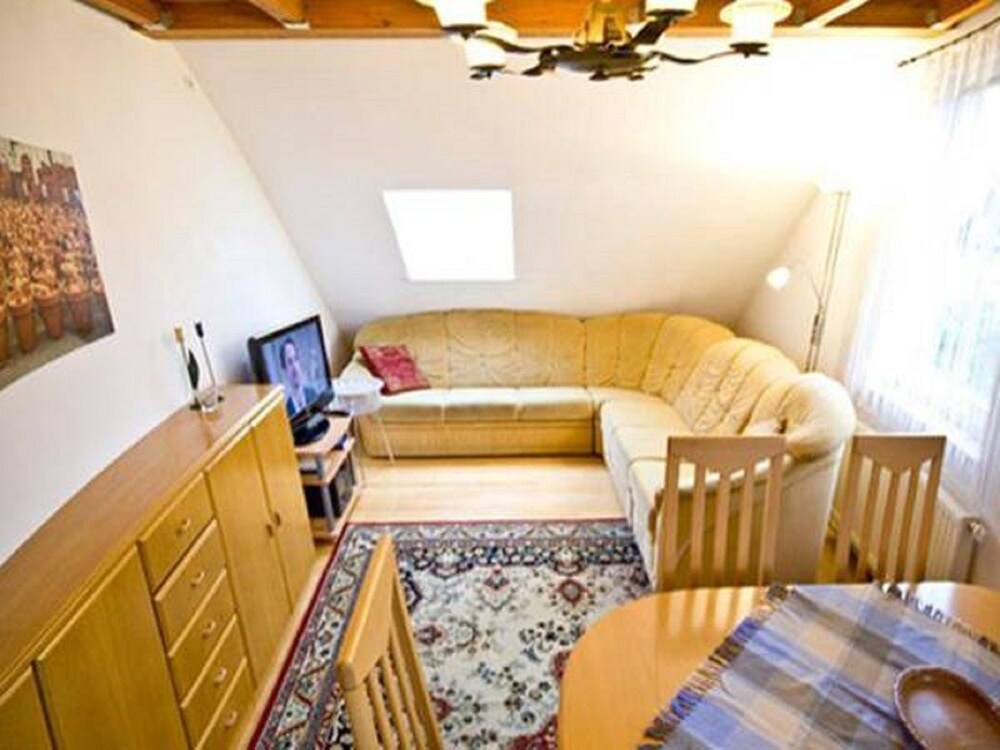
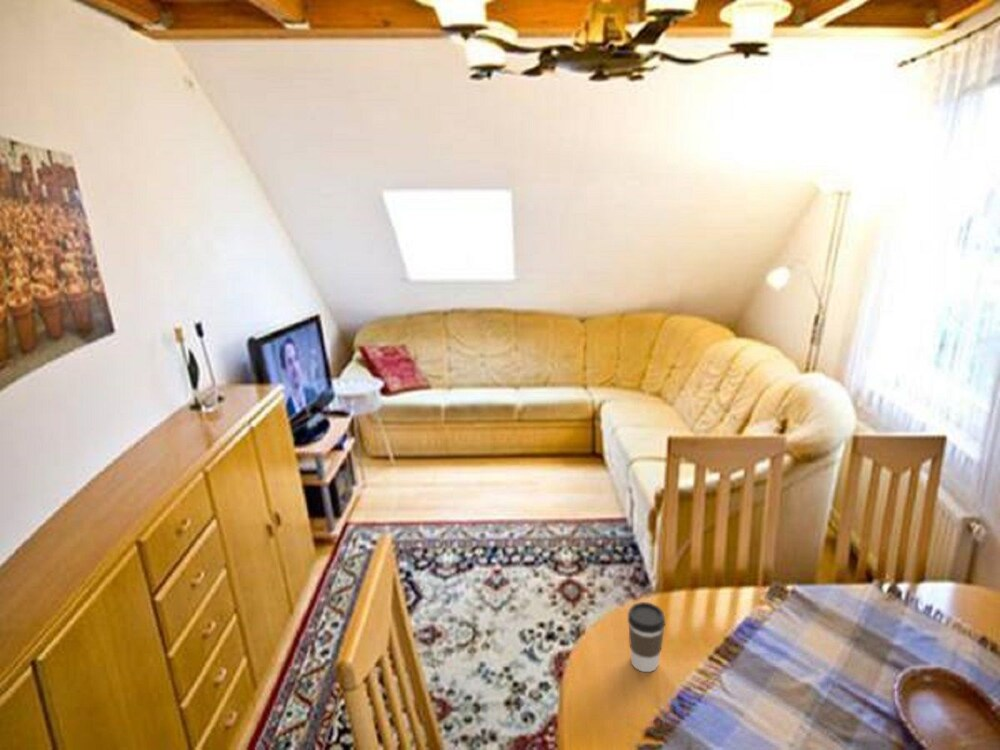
+ coffee cup [627,601,666,673]
